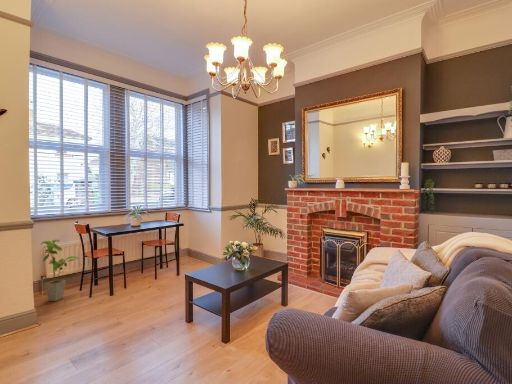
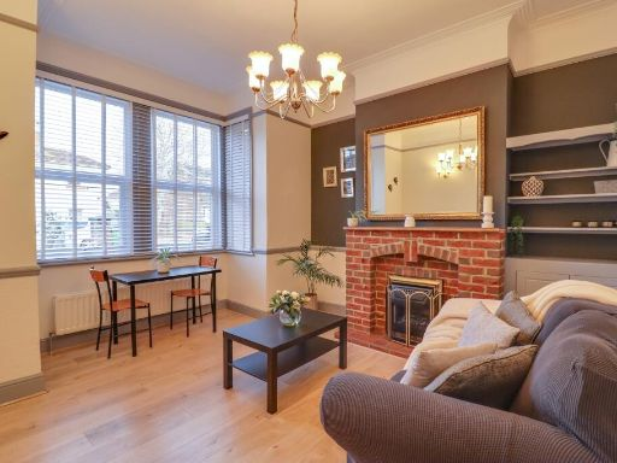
- house plant [40,238,80,302]
